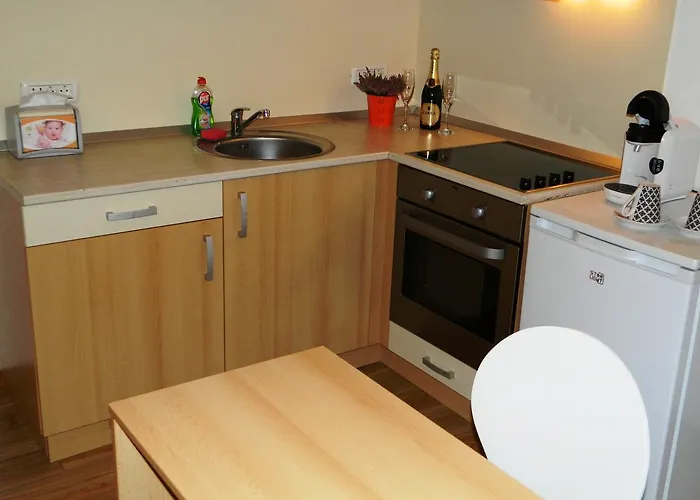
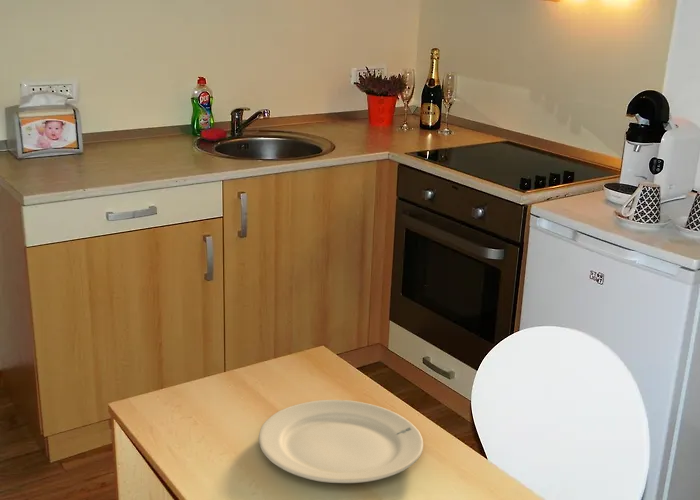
+ chinaware [258,399,424,484]
